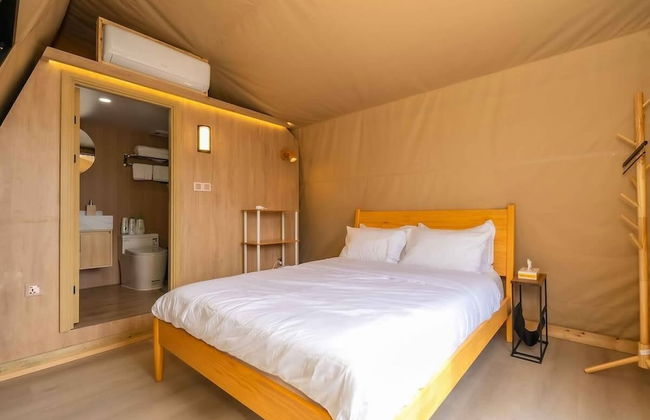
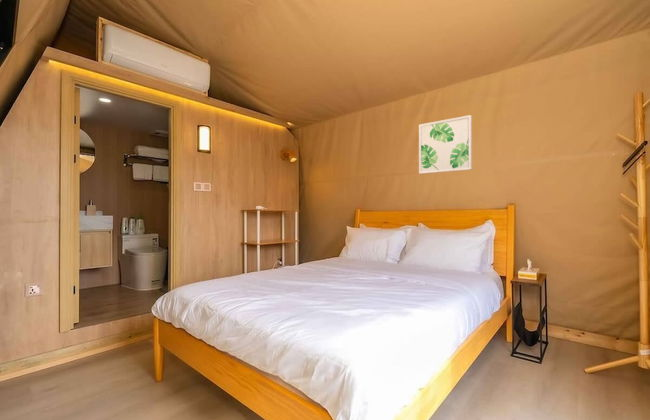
+ wall art [418,114,473,175]
